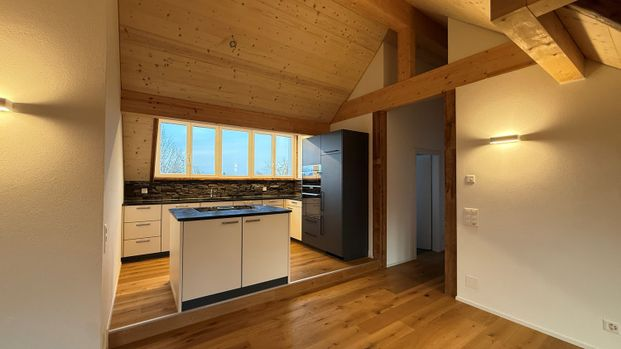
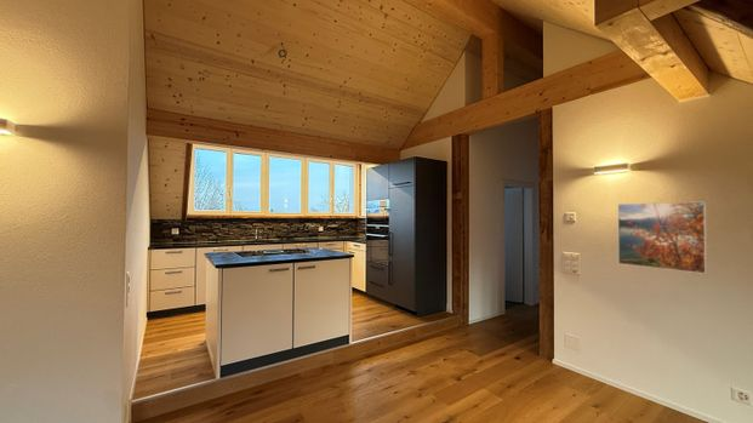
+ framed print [616,201,708,275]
